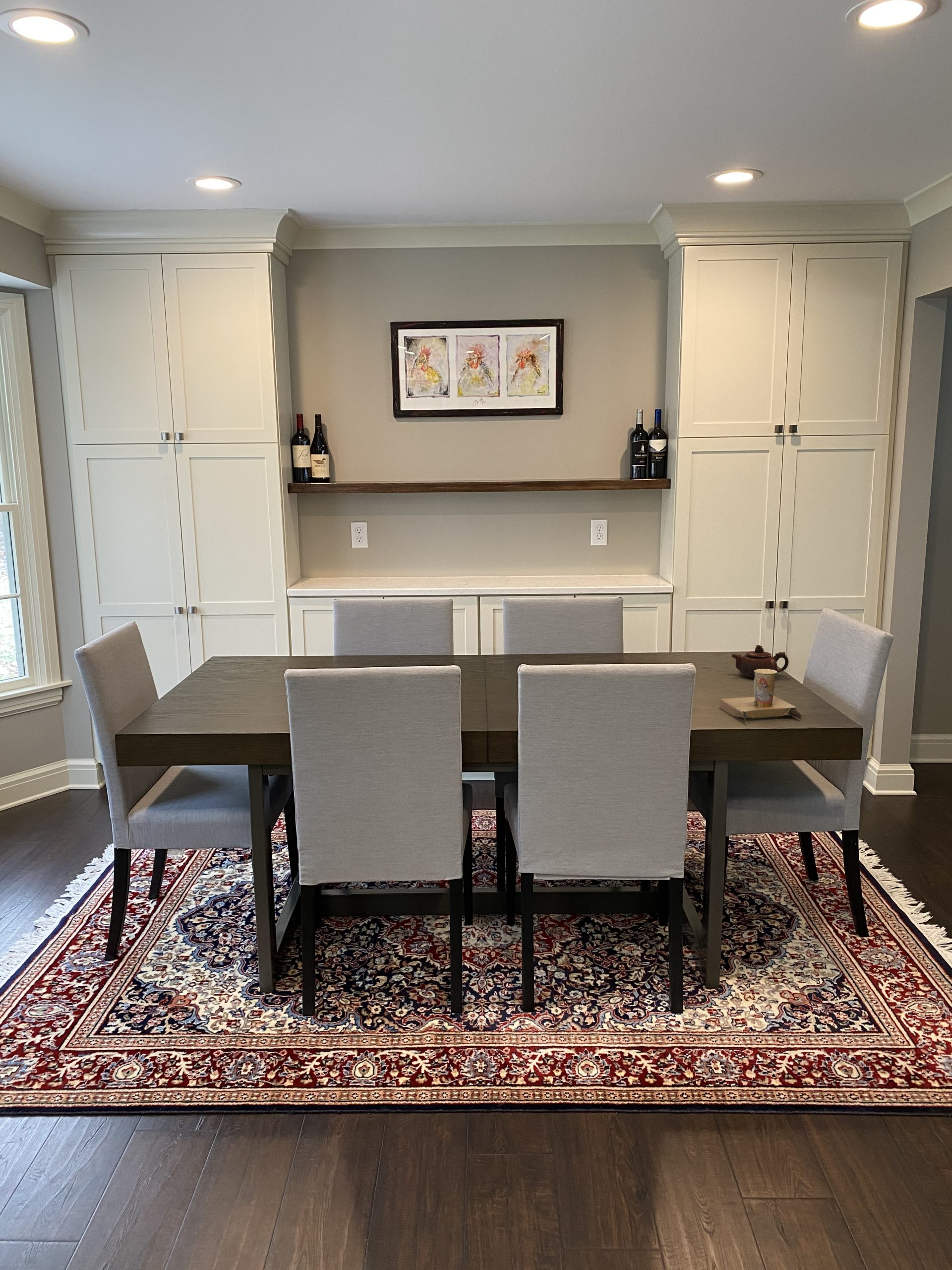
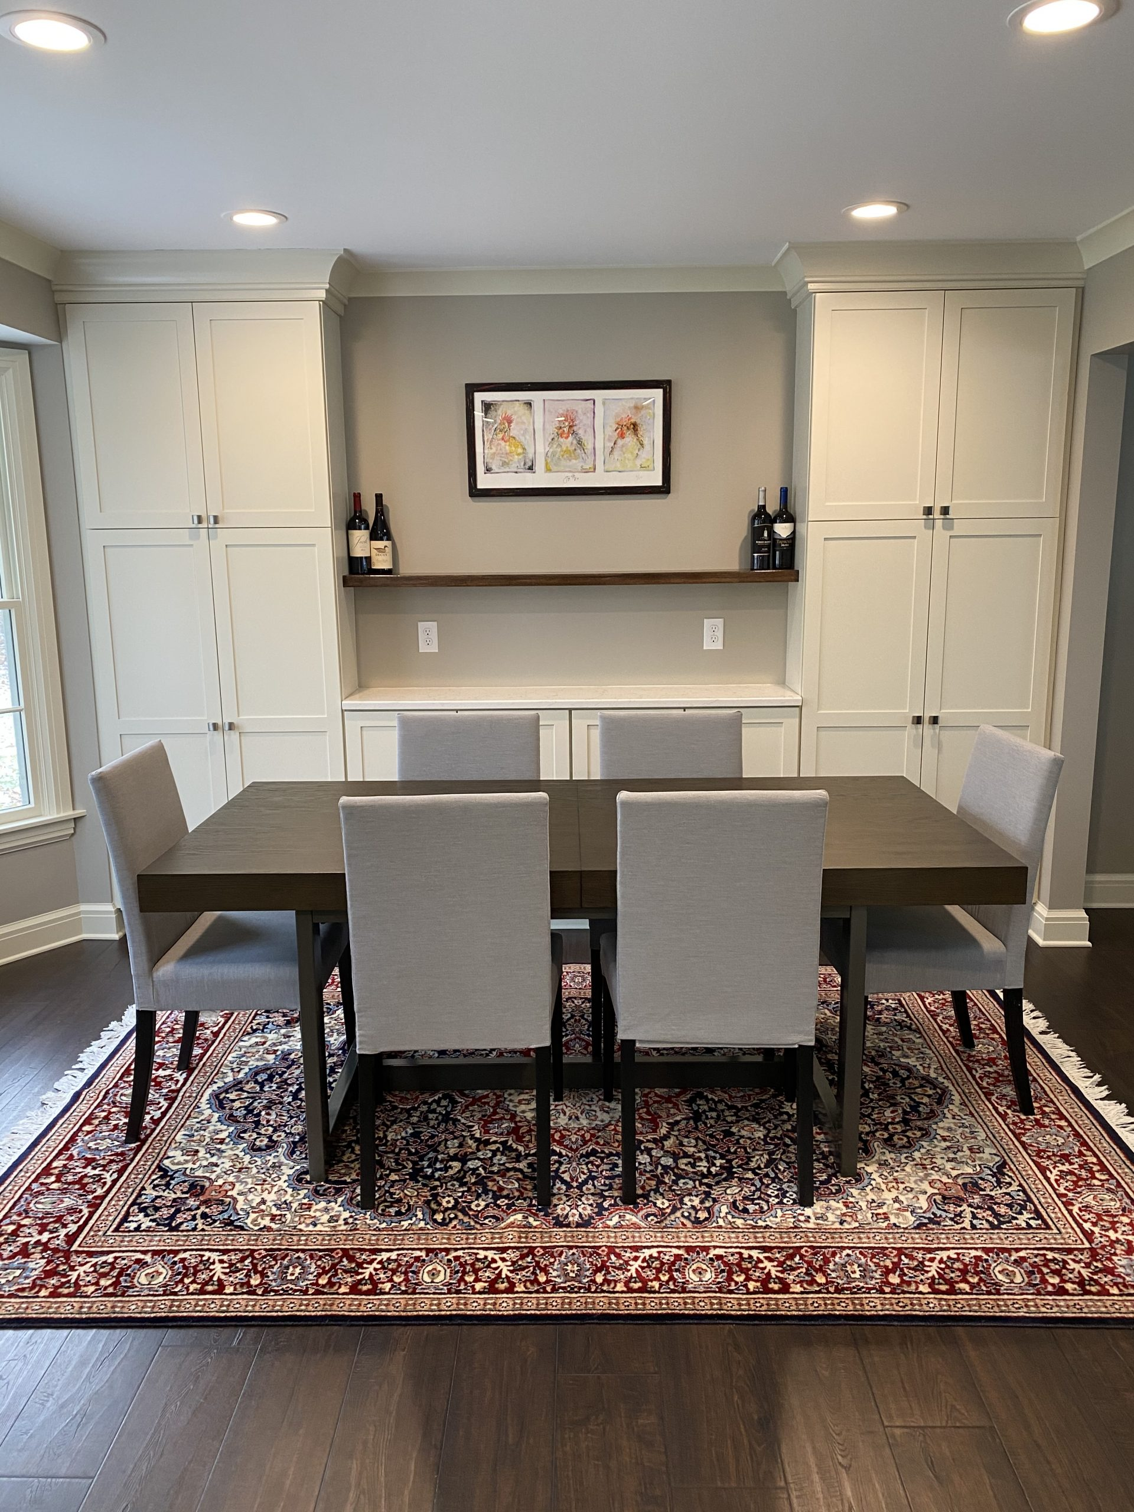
- teapot [731,644,789,679]
- cup [719,669,802,725]
